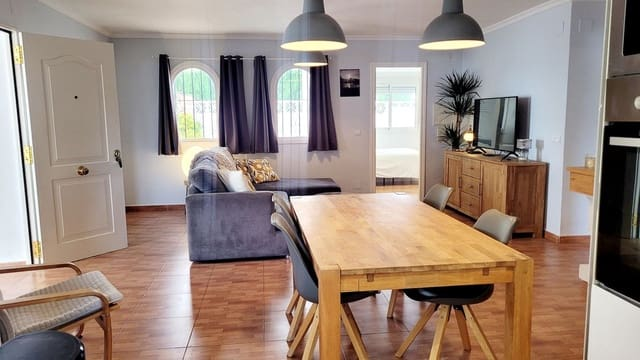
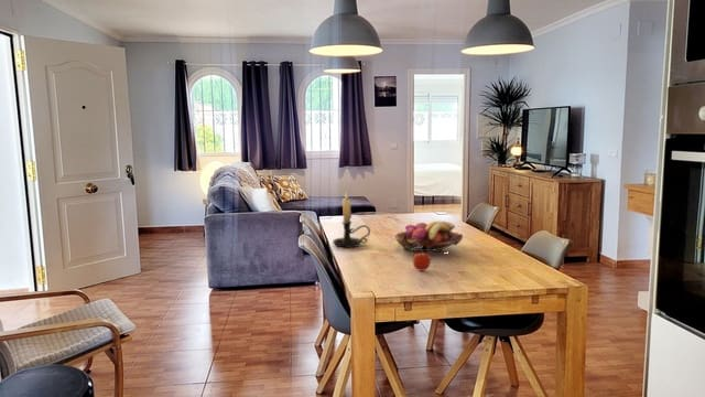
+ fruit basket [394,219,464,254]
+ candle holder [332,190,371,248]
+ apple [412,251,432,272]
